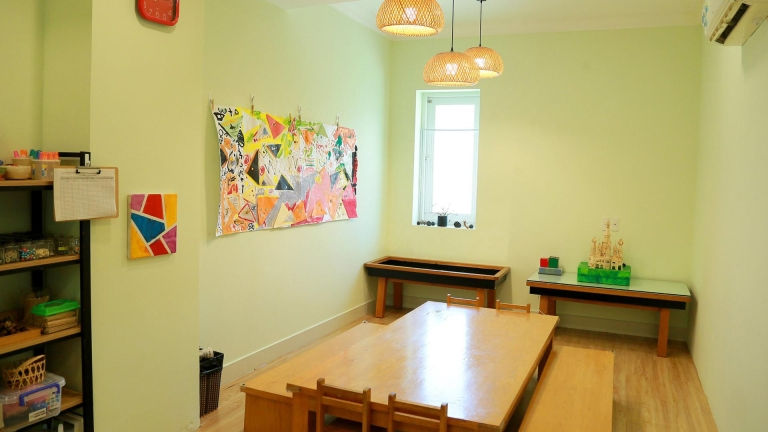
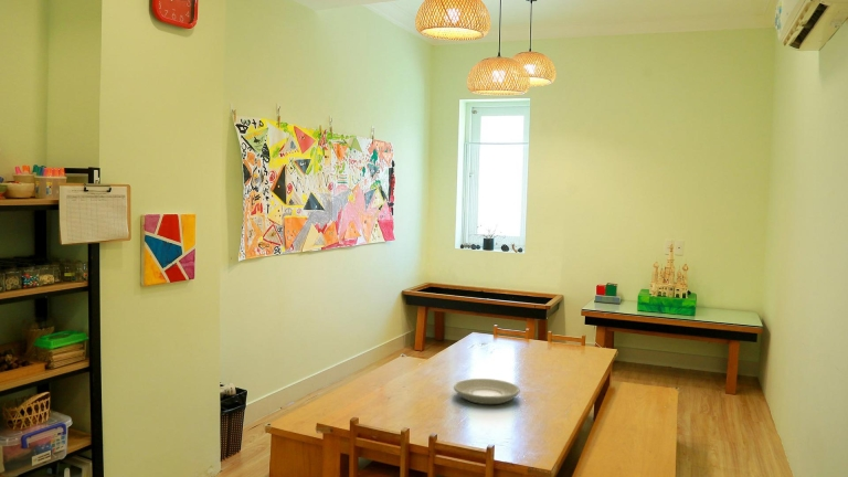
+ plate [453,378,521,405]
